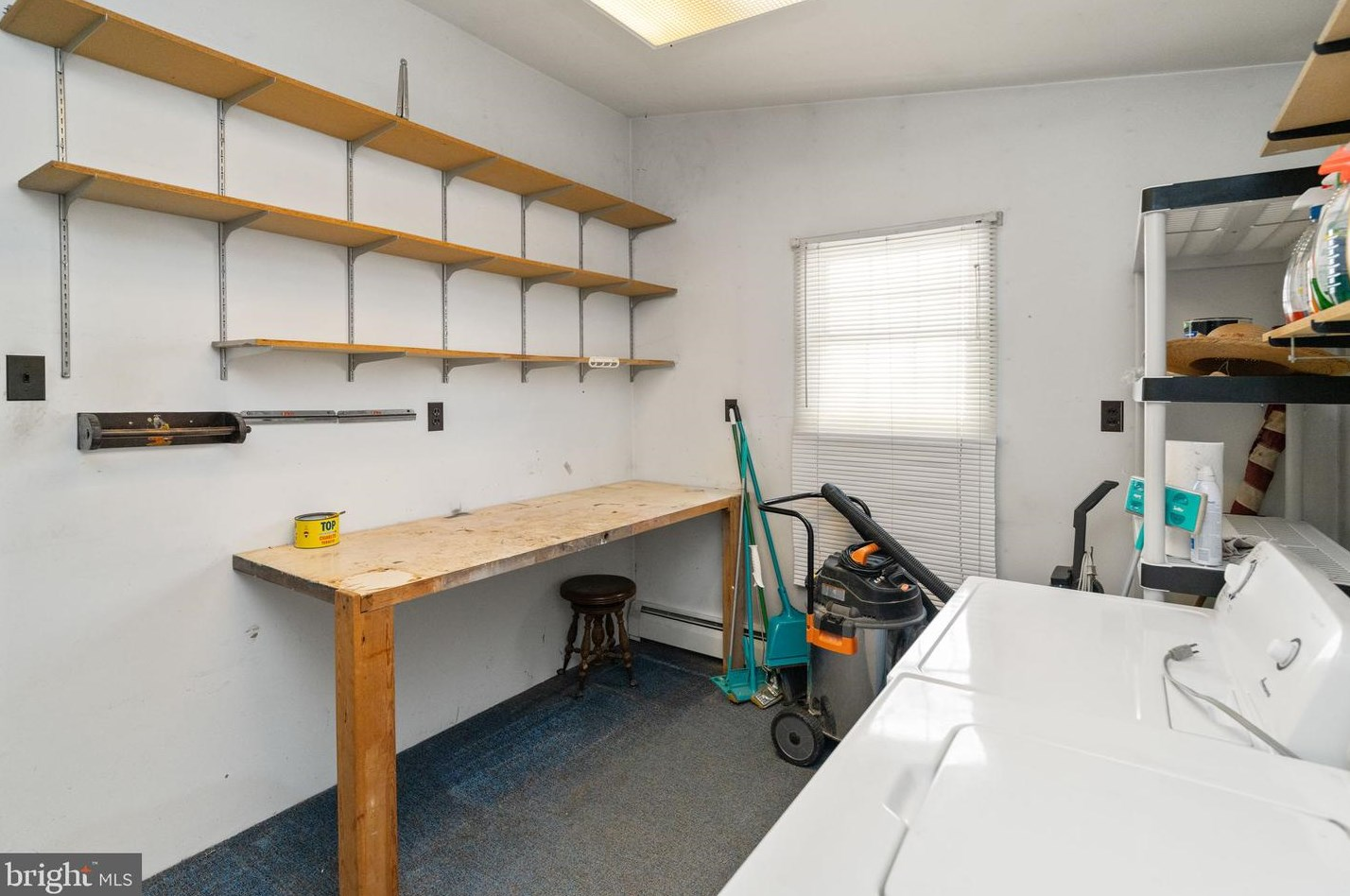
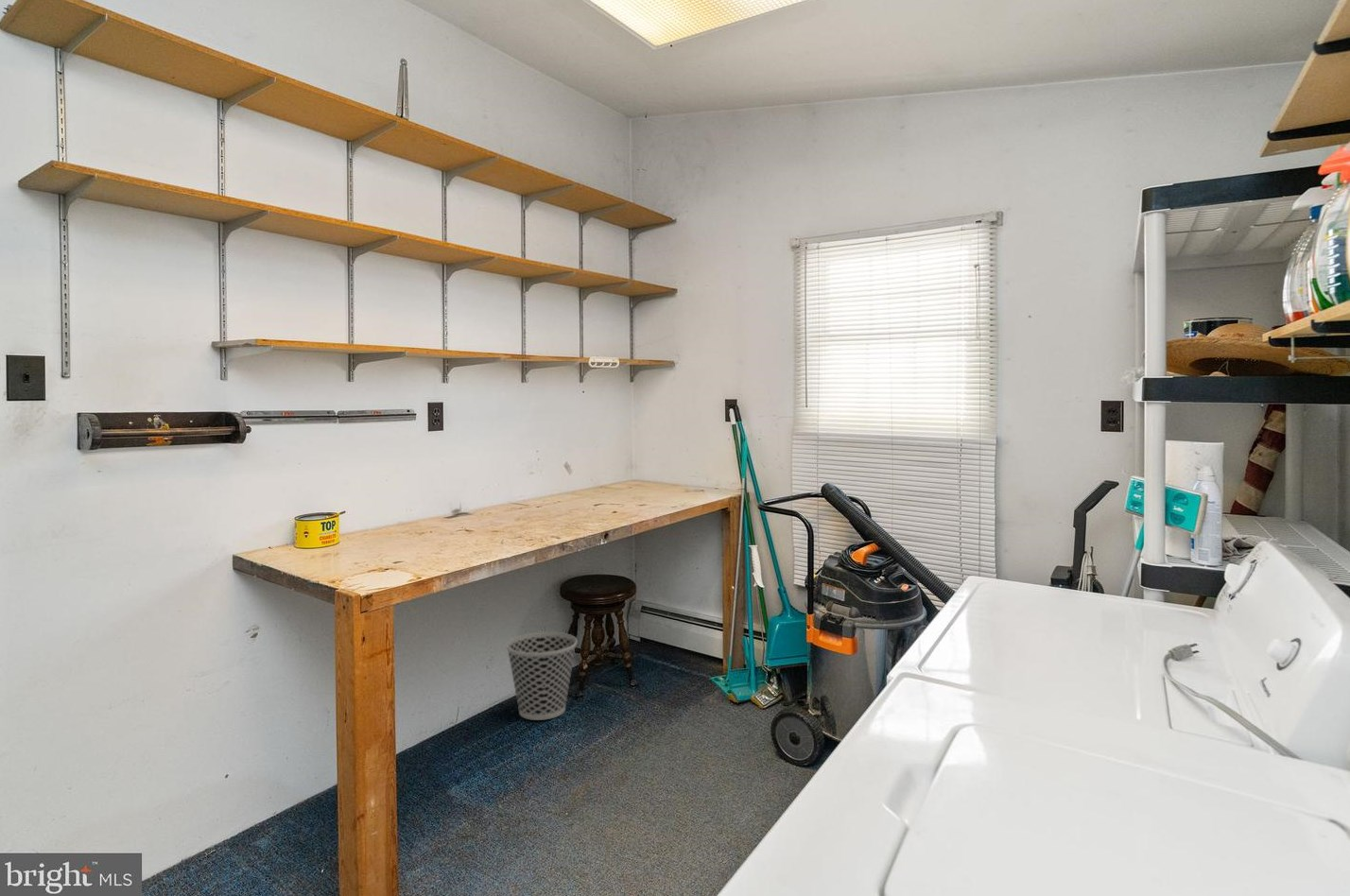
+ wastebasket [505,631,579,721]
